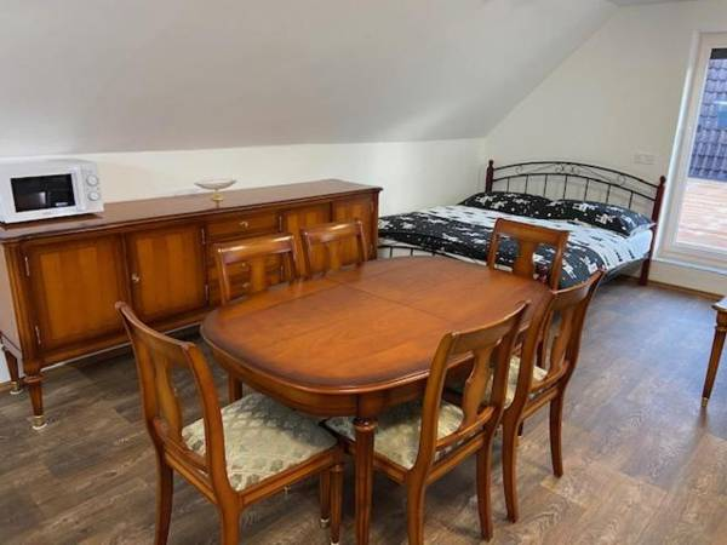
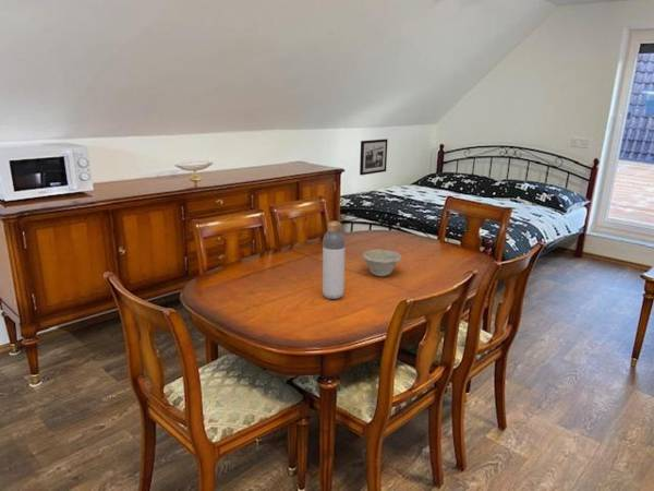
+ picture frame [359,137,389,177]
+ bottle [322,220,346,300]
+ bowl [362,248,402,277]
